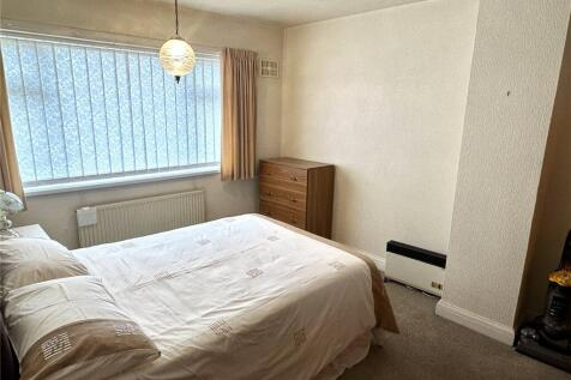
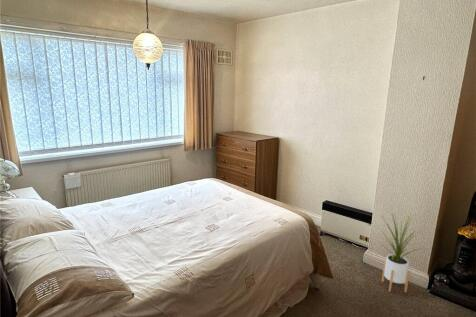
+ house plant [378,212,428,293]
